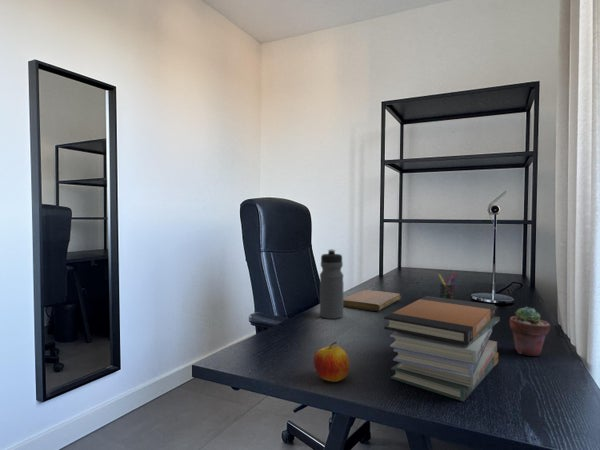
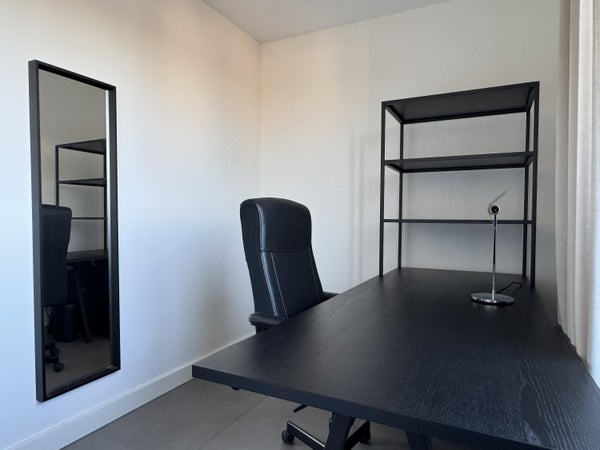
- water bottle [319,248,345,320]
- potted succulent [509,306,551,357]
- pen holder [437,272,456,300]
- apple [313,341,351,383]
- notebook [343,289,402,312]
- book stack [383,295,501,403]
